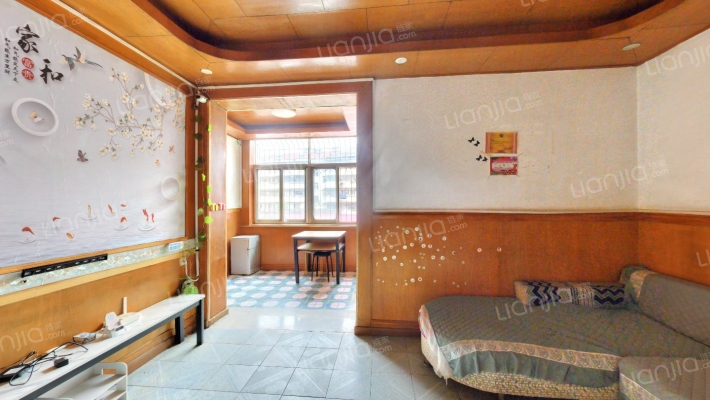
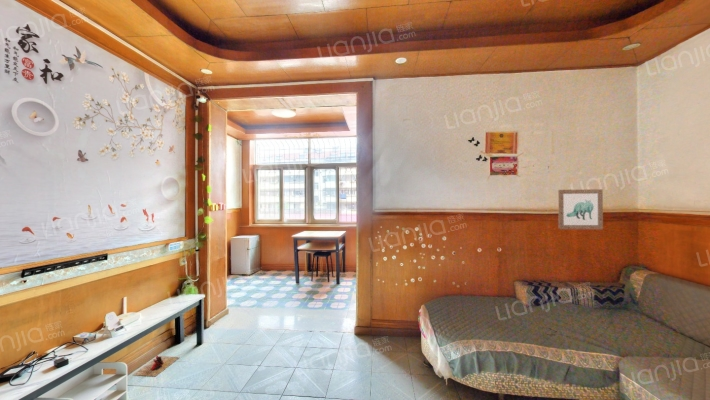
+ slippers [132,354,181,377]
+ wall art [557,188,604,230]
